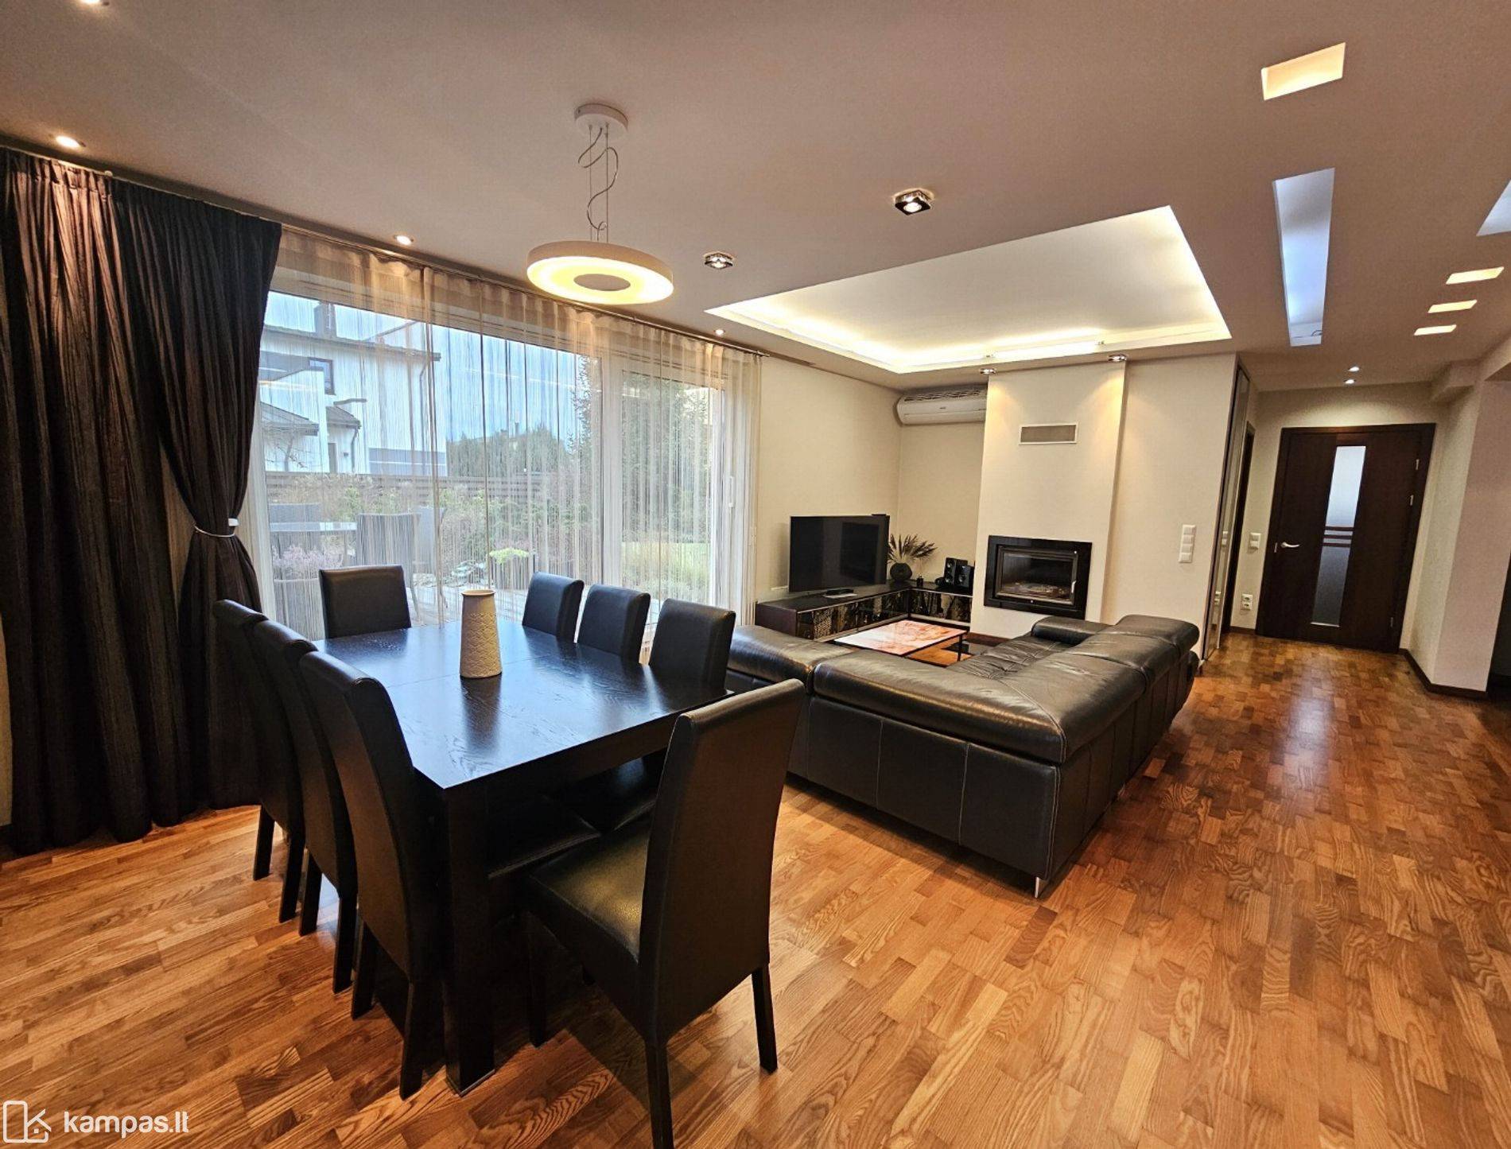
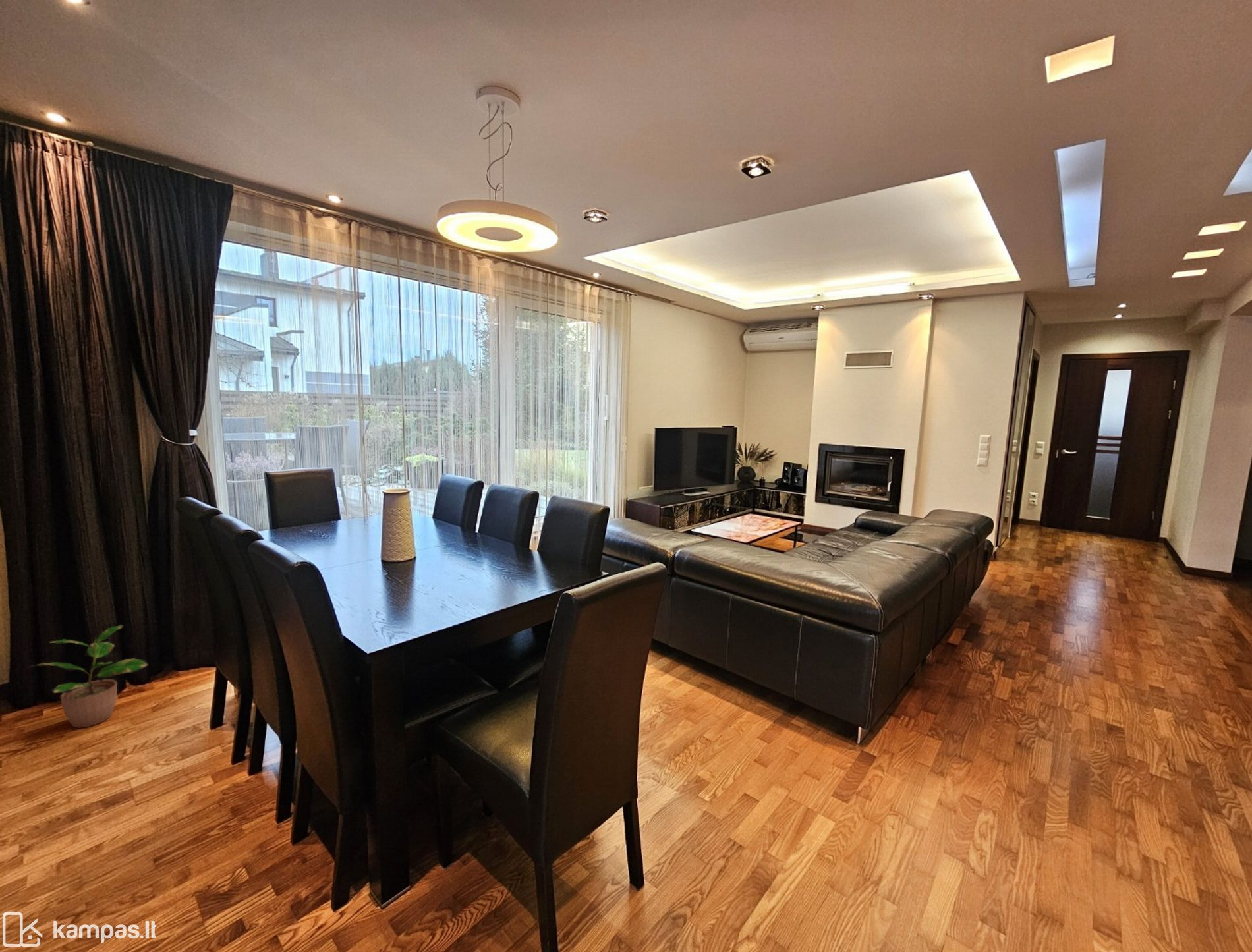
+ potted plant [28,625,149,729]
